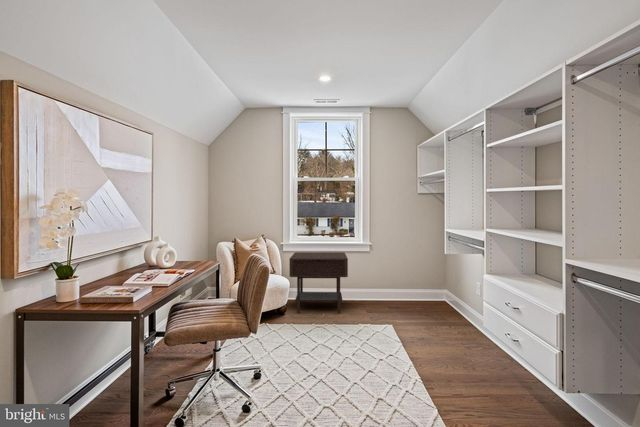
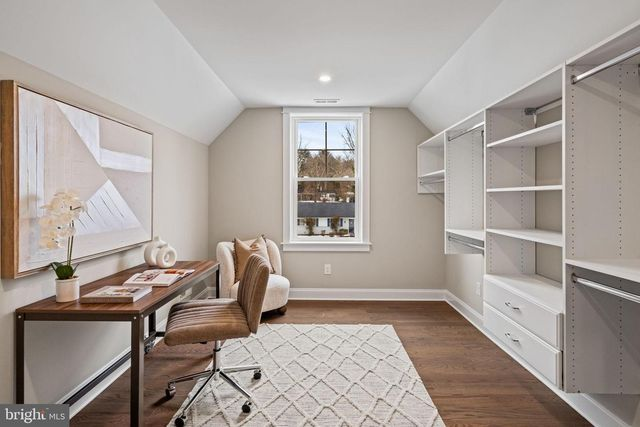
- side table [289,251,349,314]
